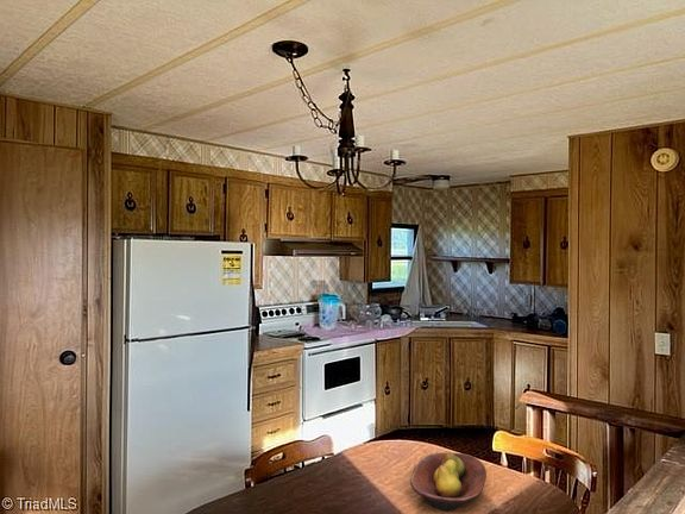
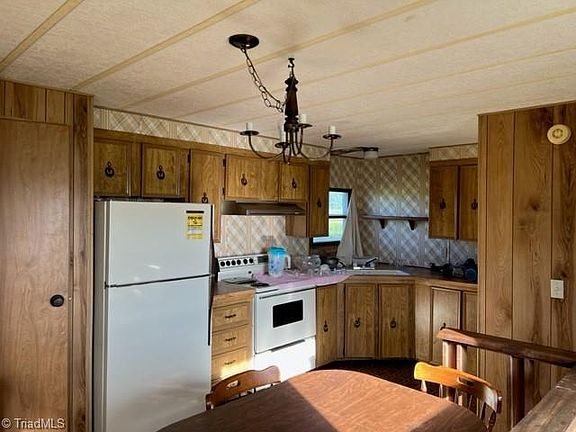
- fruit bowl [409,451,488,512]
